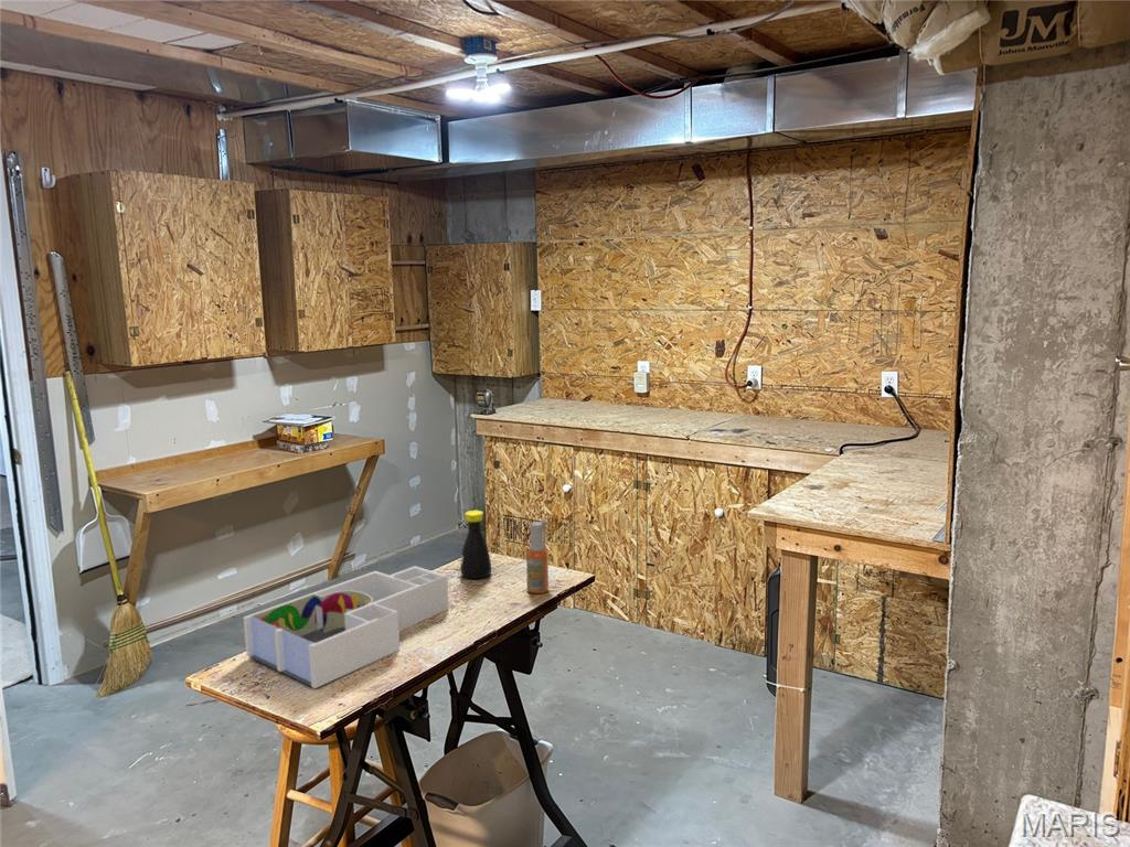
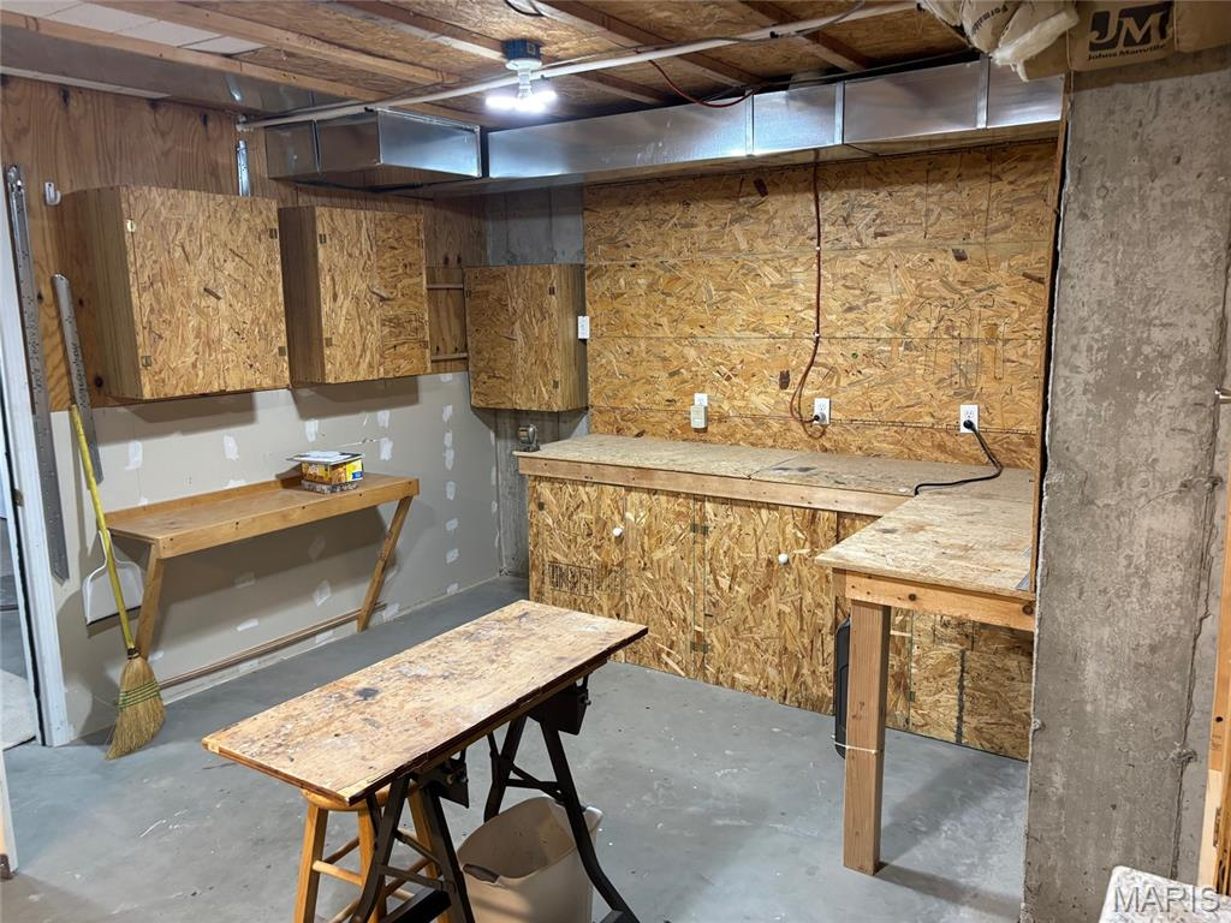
- desk organizer [243,565,450,689]
- spray bottle [525,519,550,594]
- bottle [459,508,492,580]
